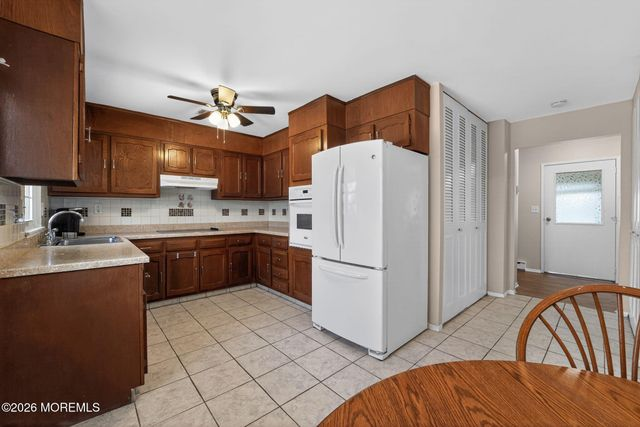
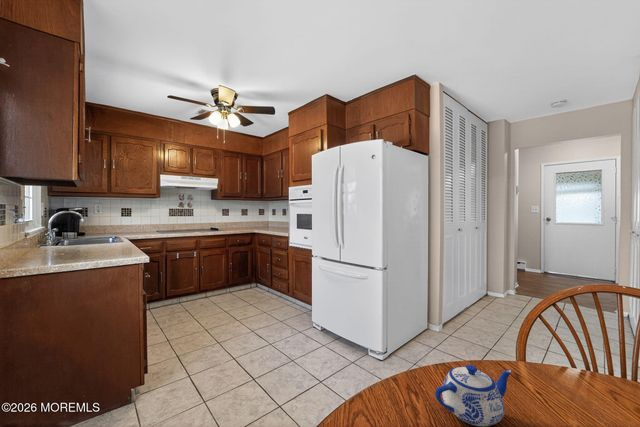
+ teapot [434,364,513,427]
